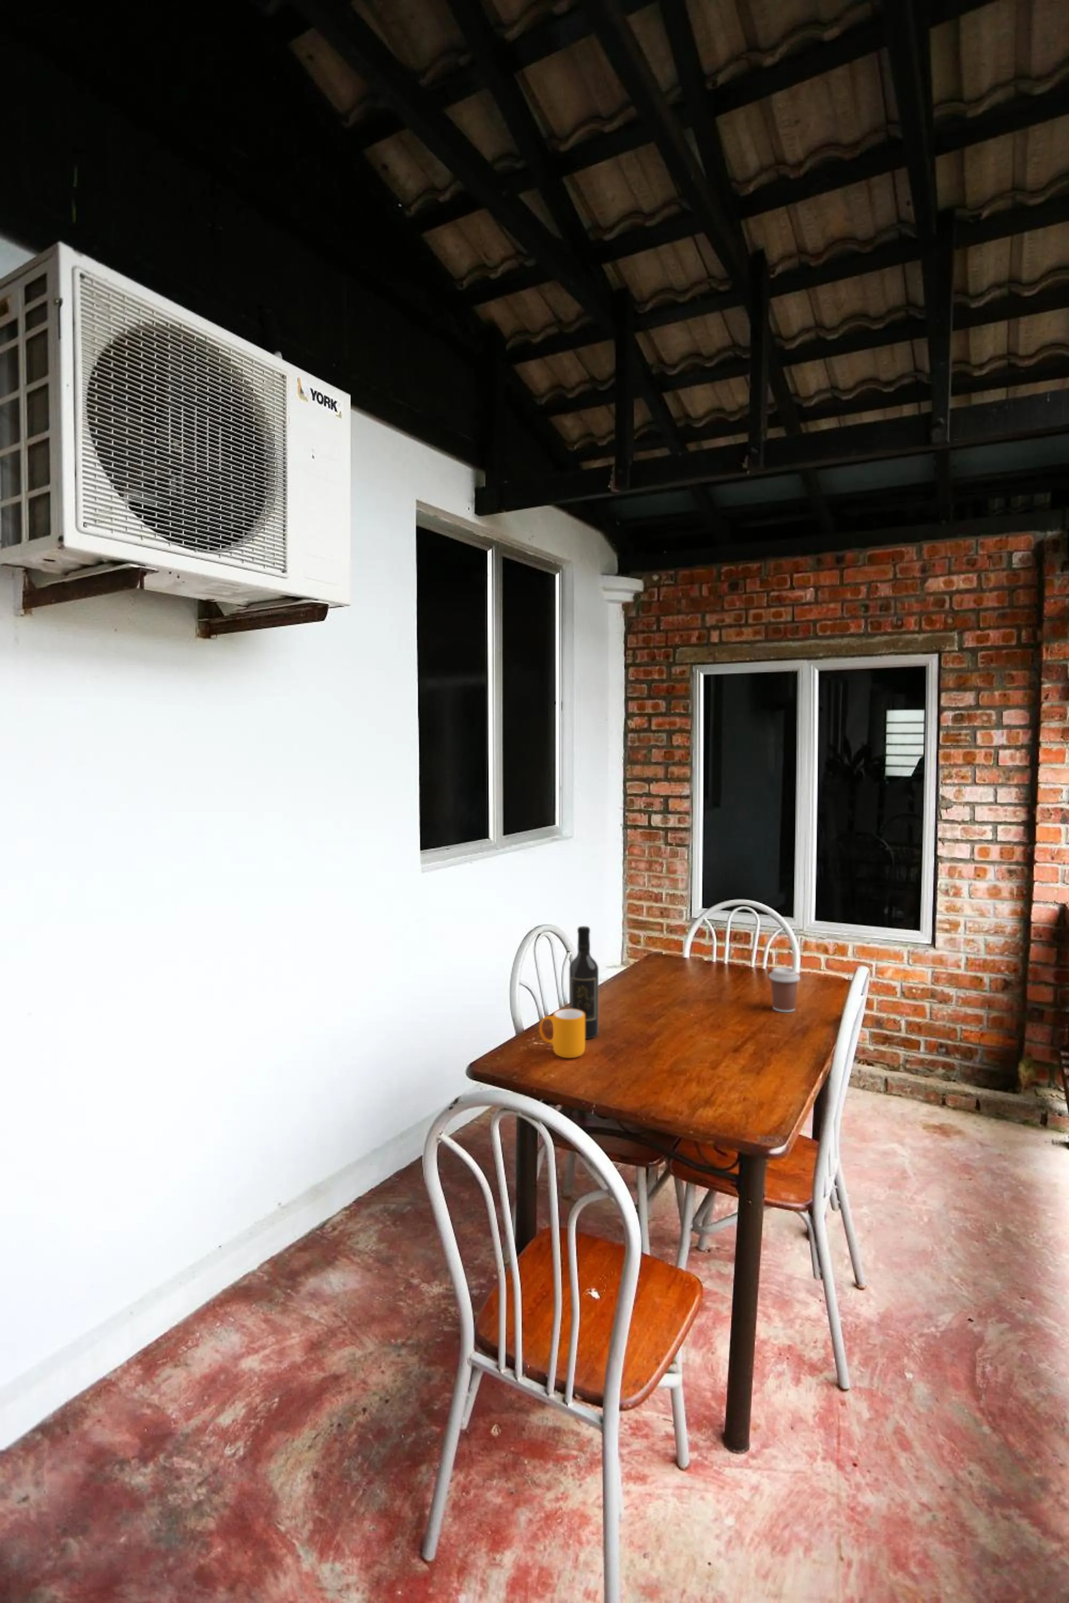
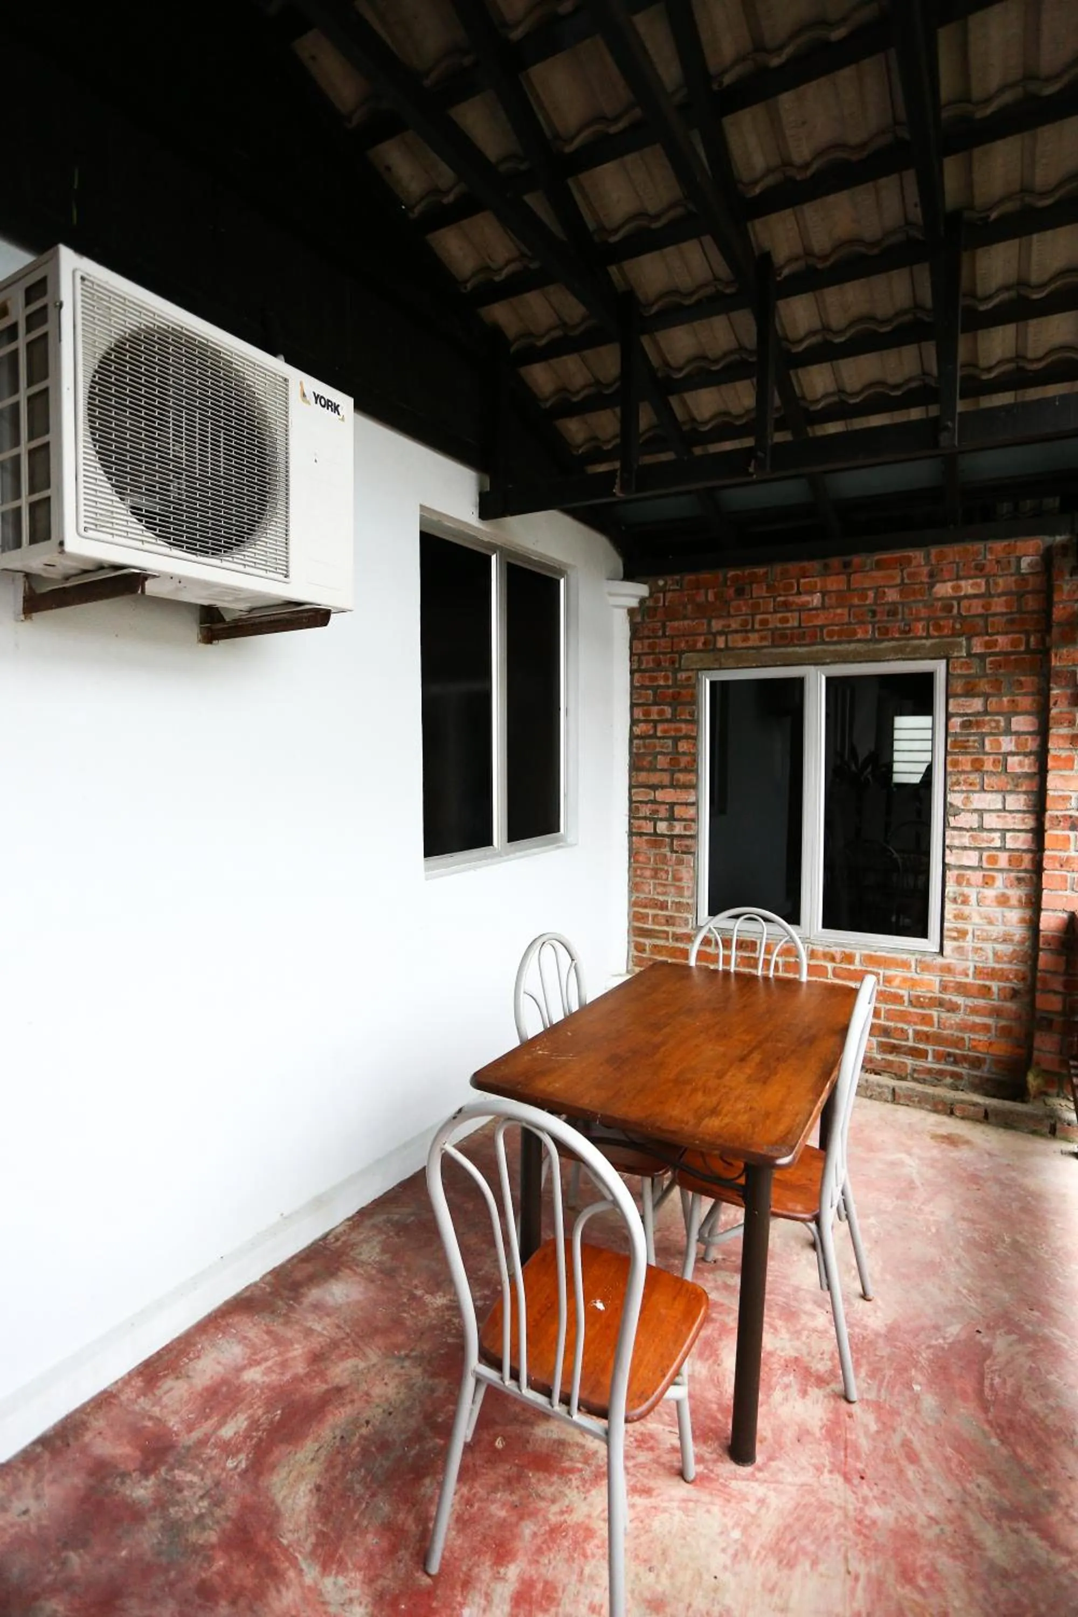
- wine bottle [569,926,599,1039]
- mug [539,1008,586,1058]
- coffee cup [768,966,801,1013]
